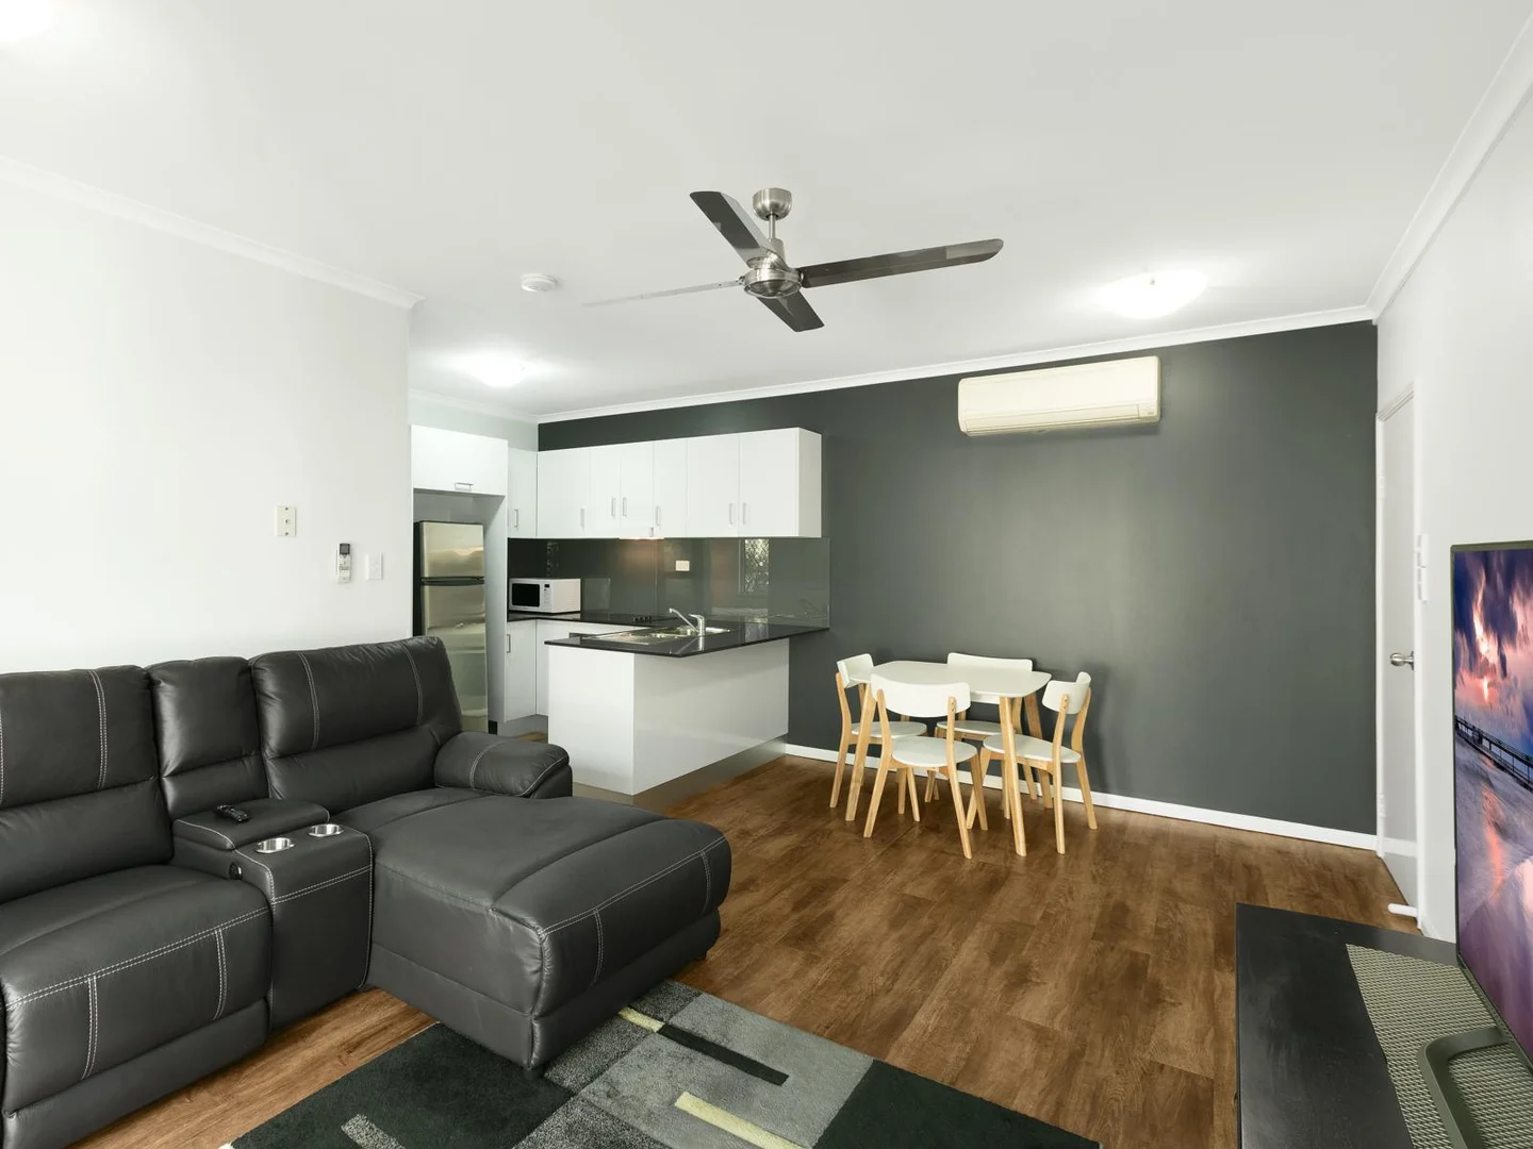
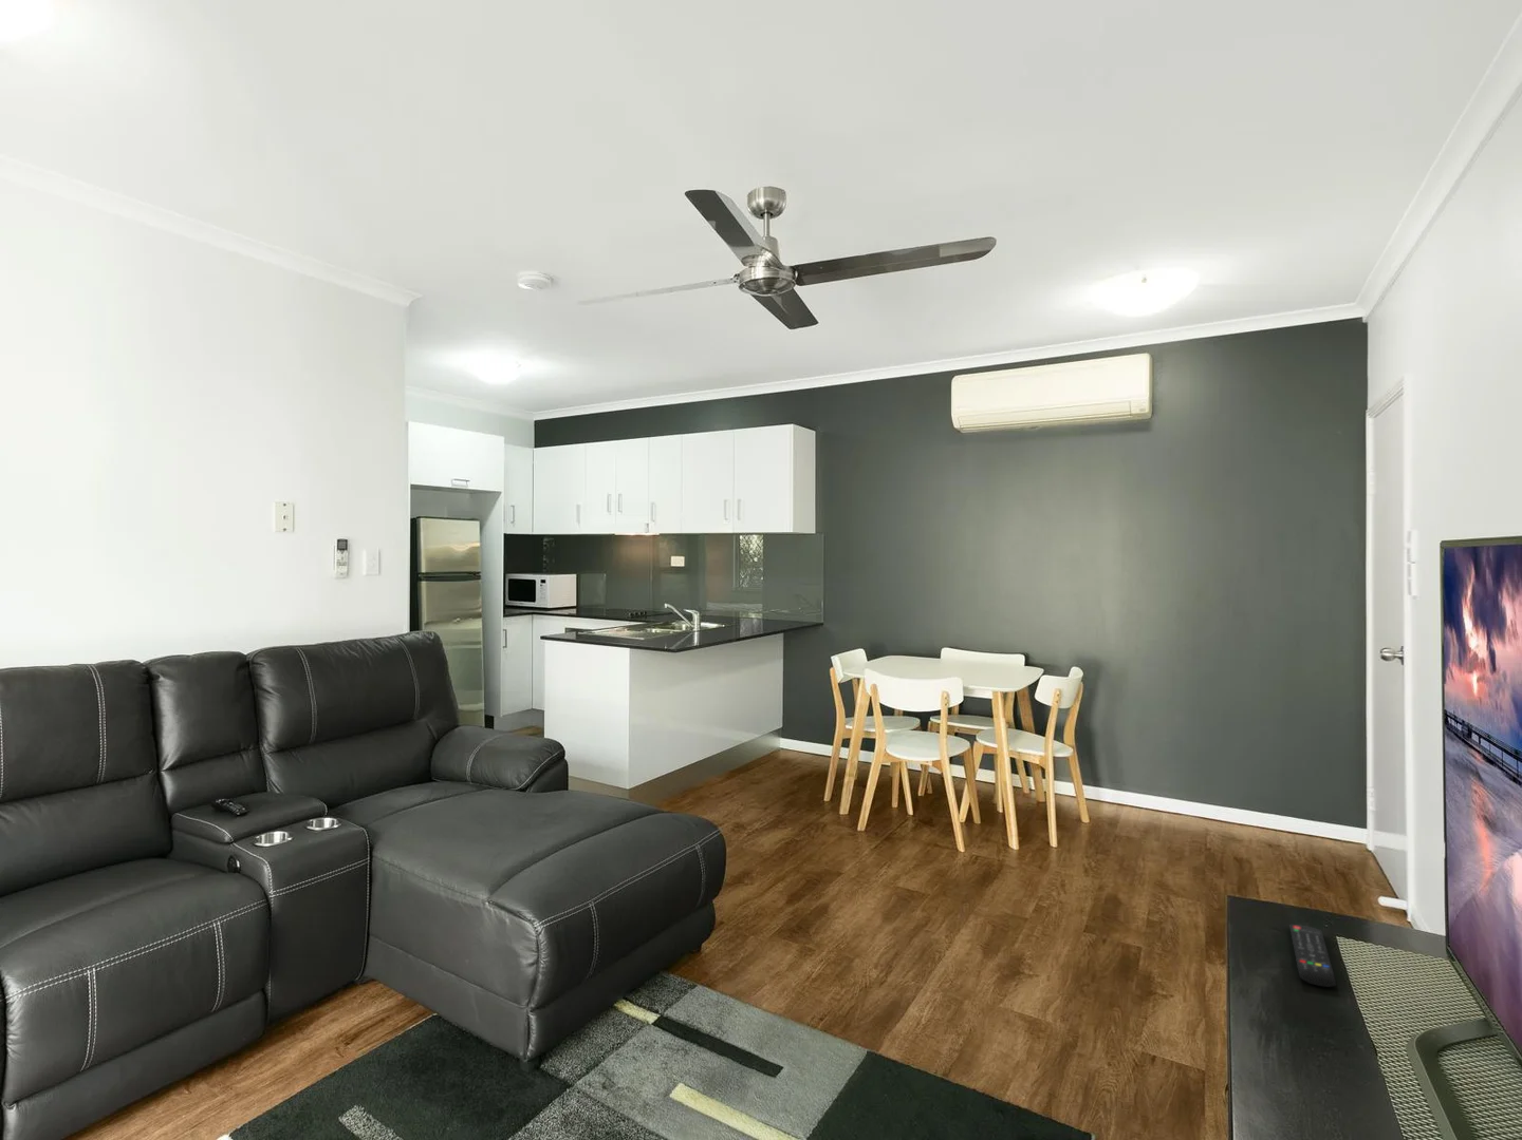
+ remote control [1290,923,1337,988]
